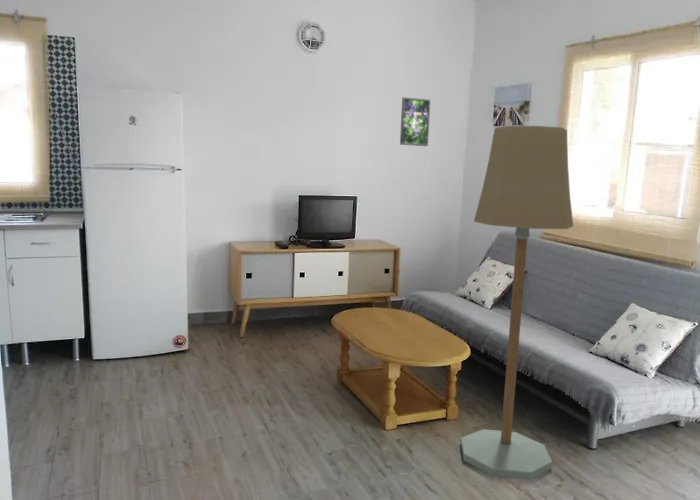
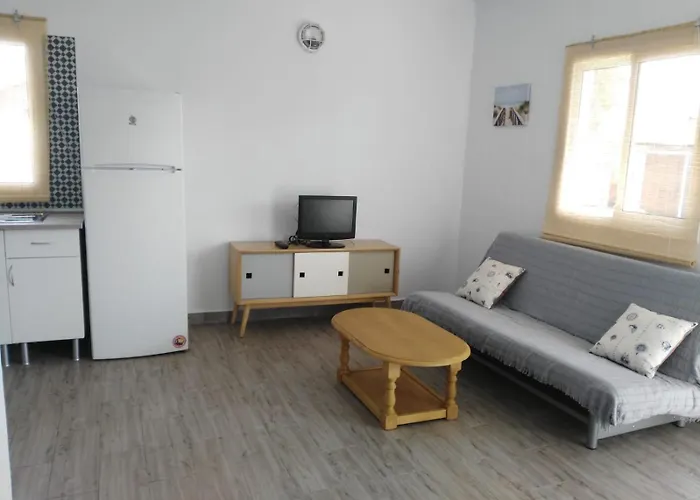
- floor lamp [460,125,574,480]
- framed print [399,96,431,147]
